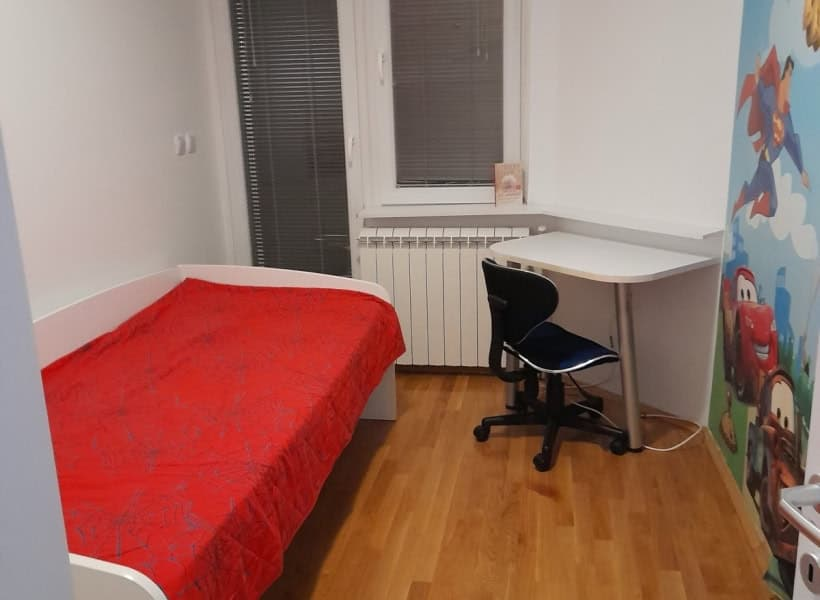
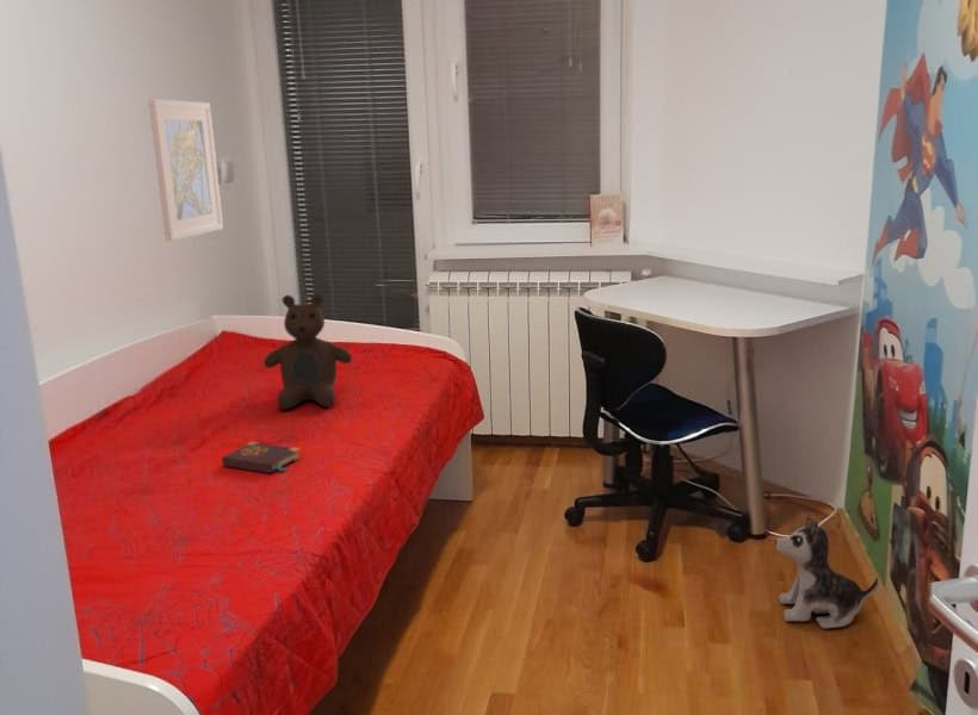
+ book [221,441,302,474]
+ teddy bear [262,292,353,411]
+ plush toy [774,516,880,629]
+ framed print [148,98,224,242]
